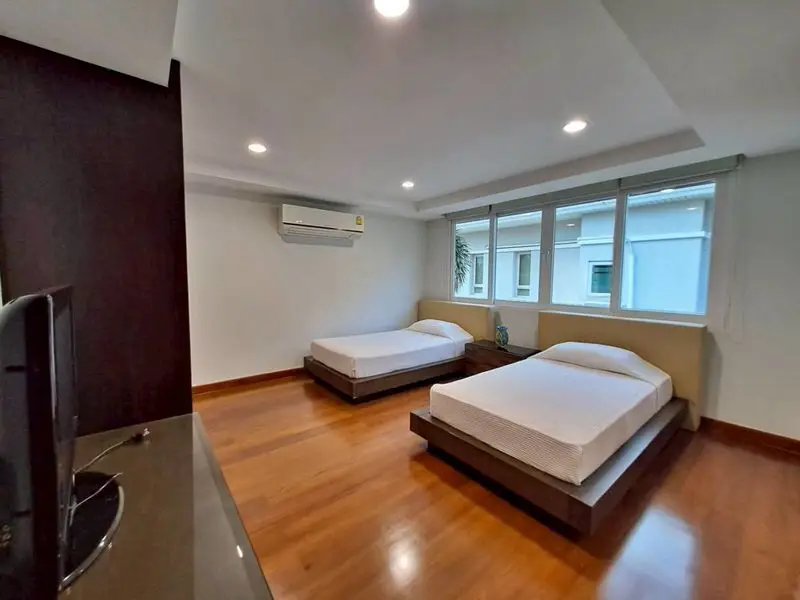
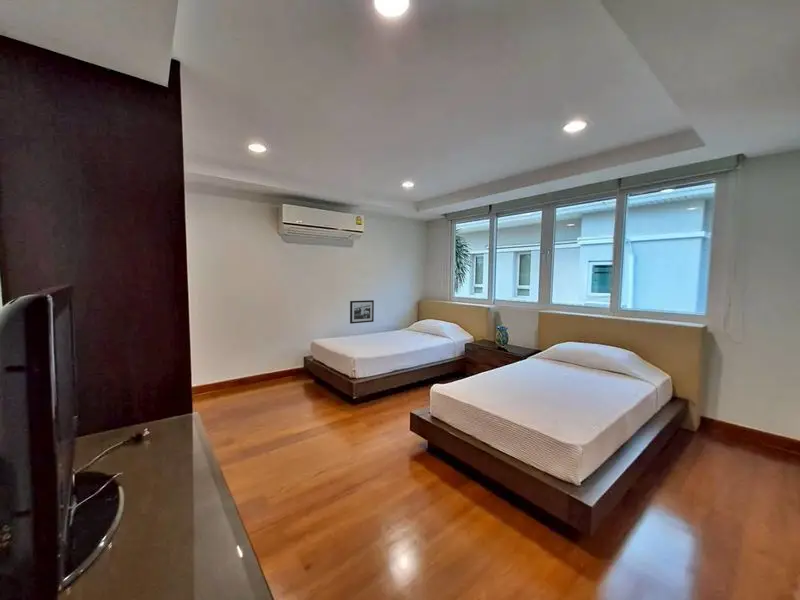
+ picture frame [349,299,375,325]
